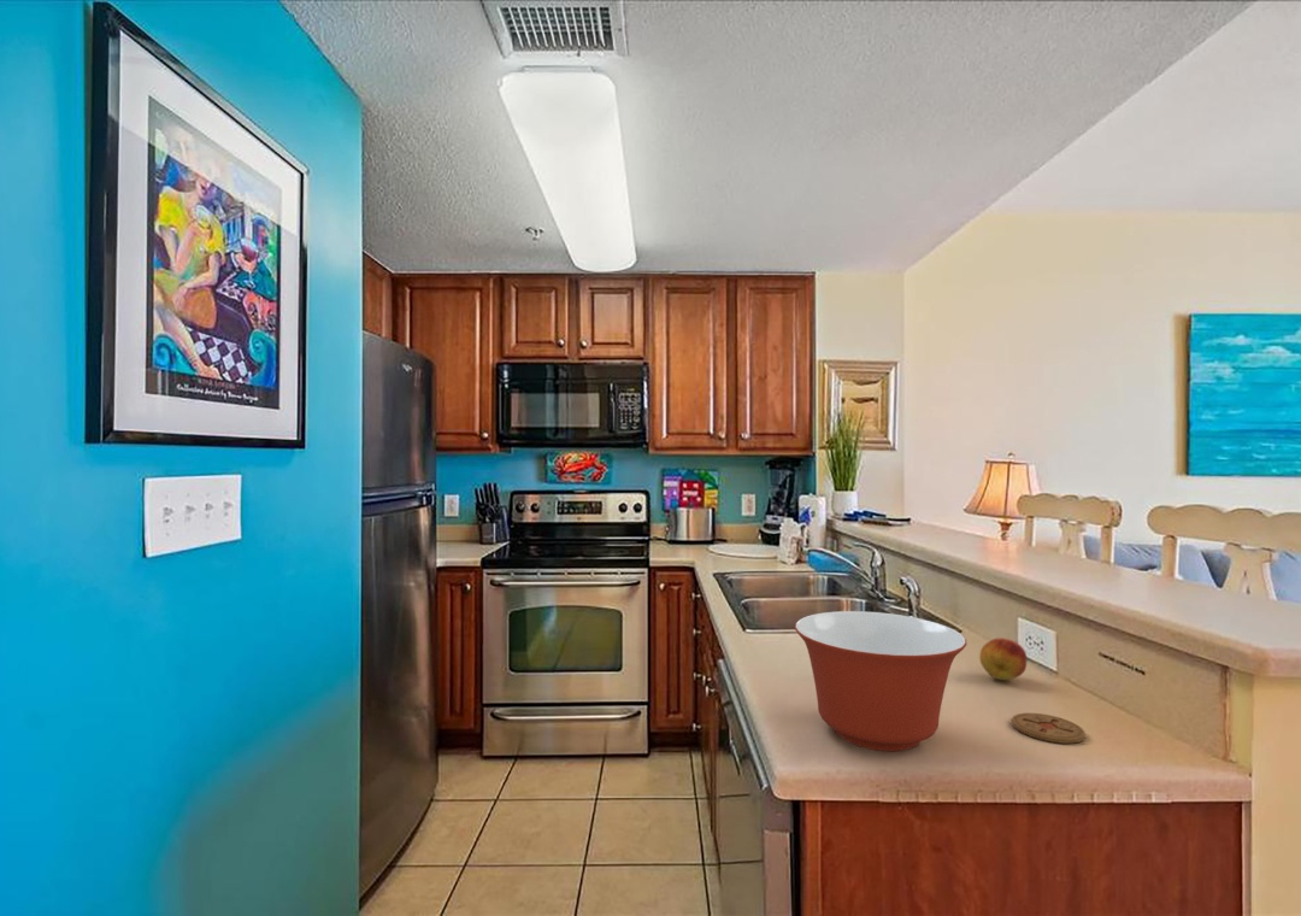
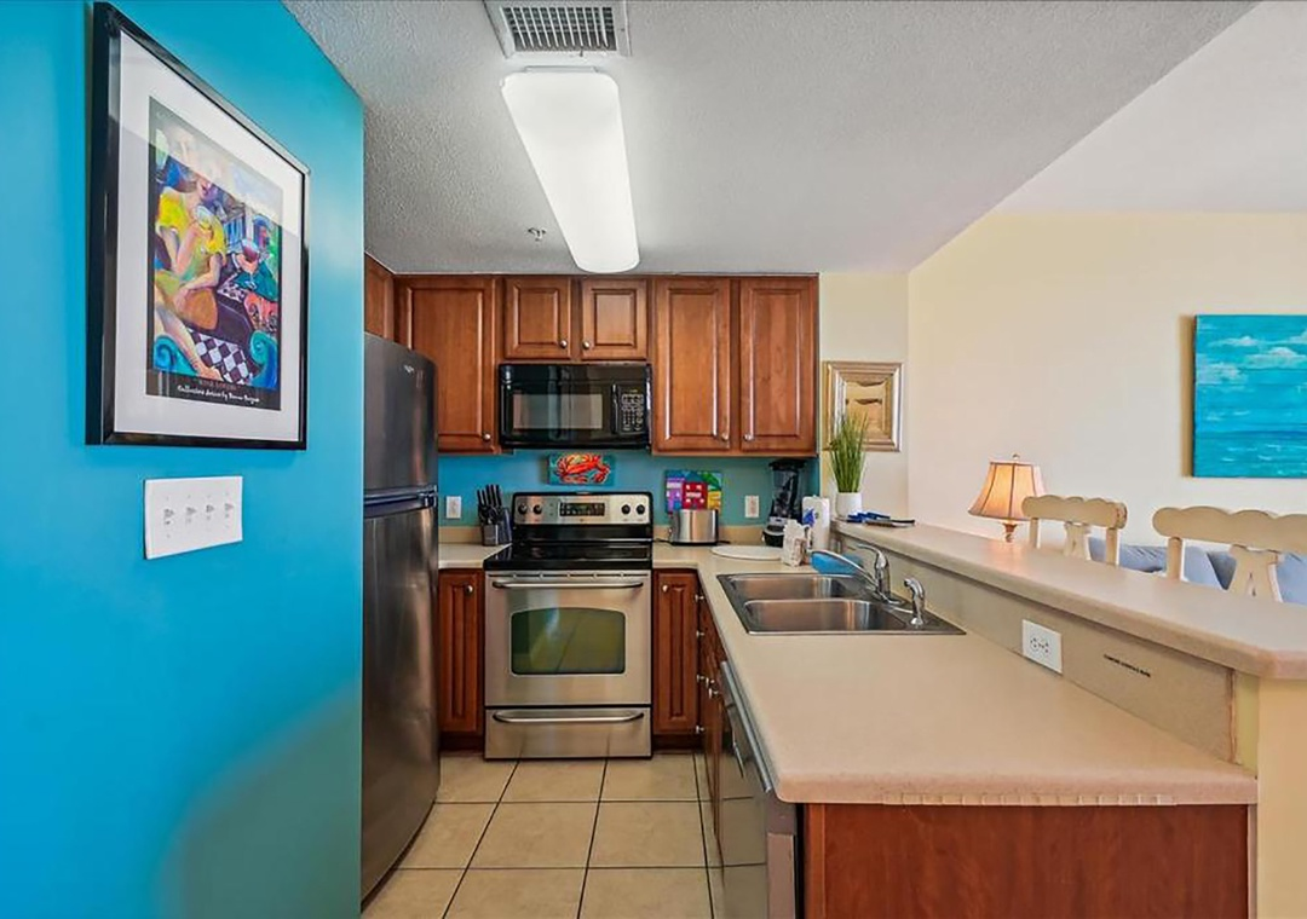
- fruit [978,636,1028,681]
- coaster [1011,712,1087,745]
- mixing bowl [794,610,967,752]
